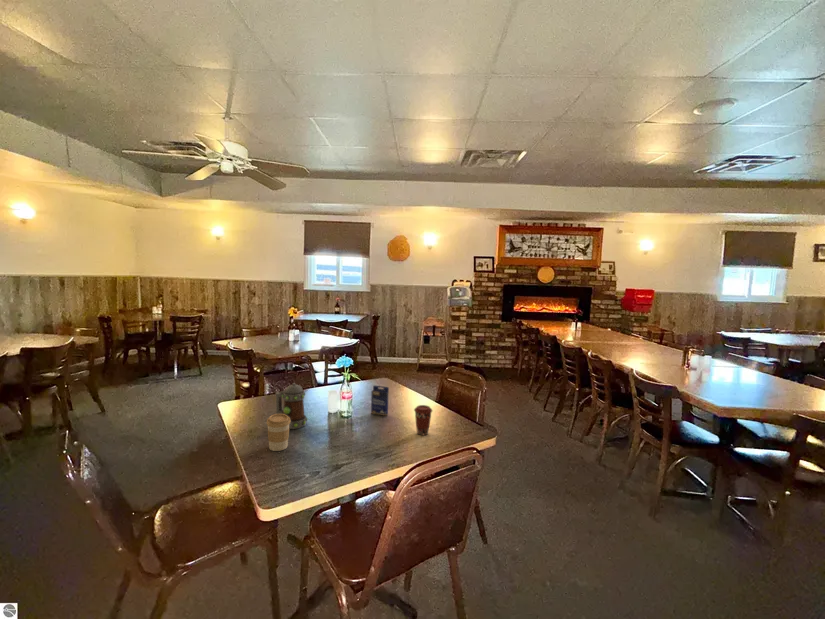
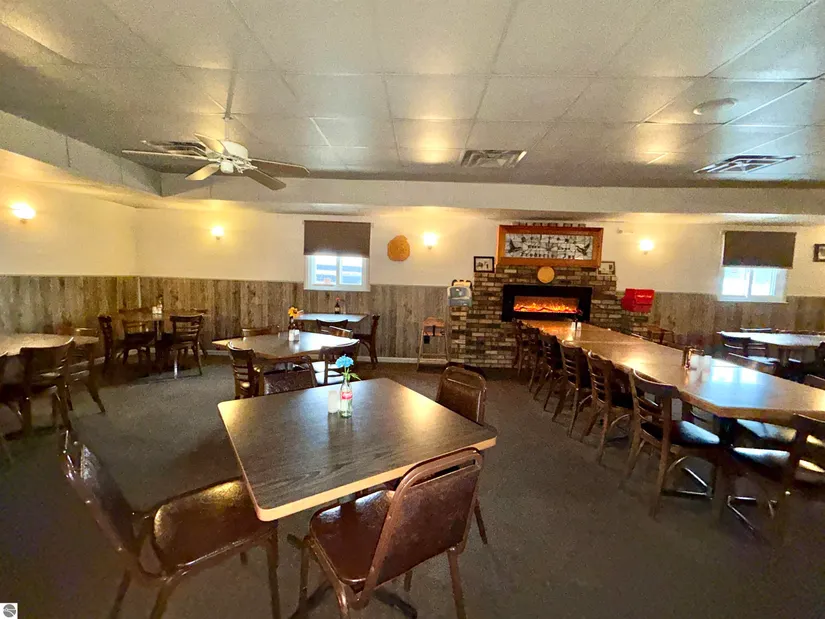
- mug [274,382,308,430]
- coffee cup [413,404,433,436]
- coffee cup [266,413,291,452]
- small box [370,384,390,417]
